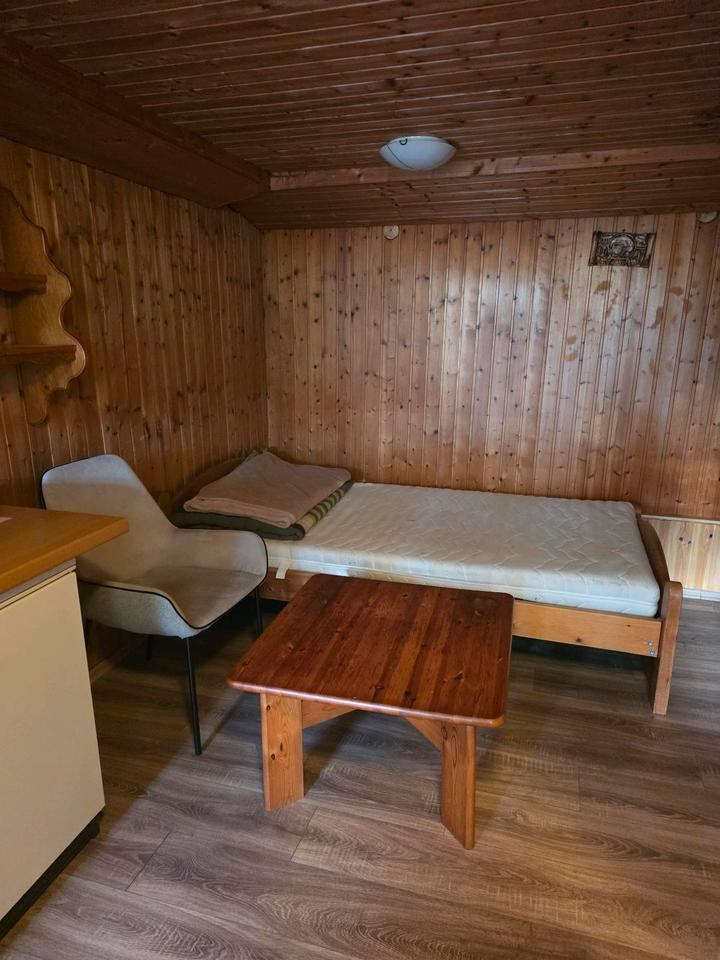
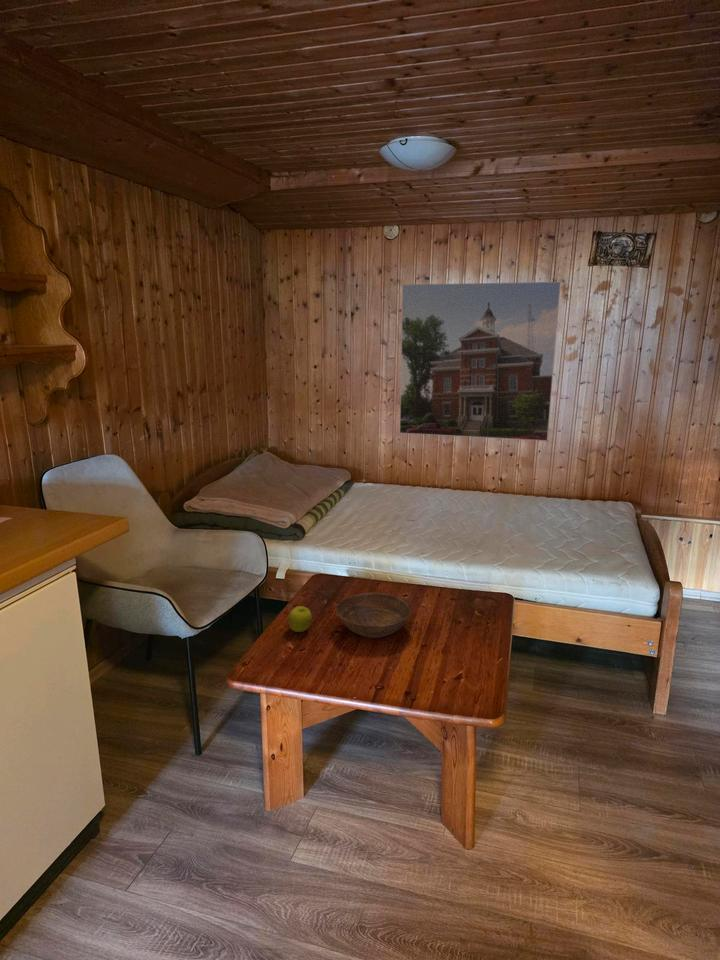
+ bowl [335,591,413,639]
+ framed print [398,281,562,442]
+ fruit [288,605,313,633]
